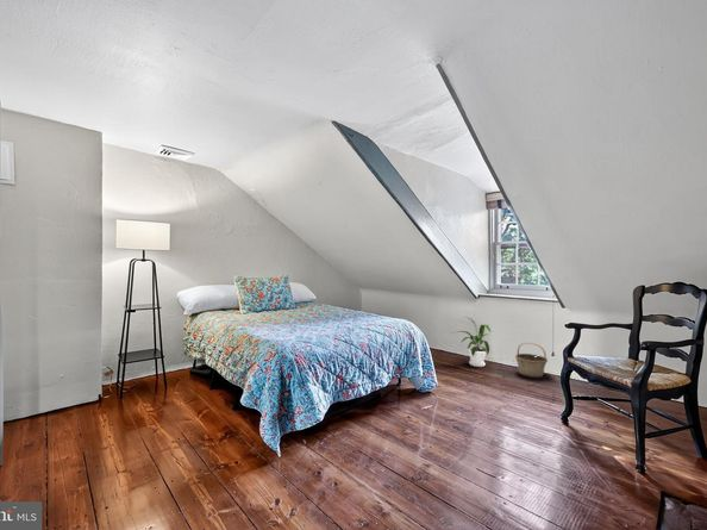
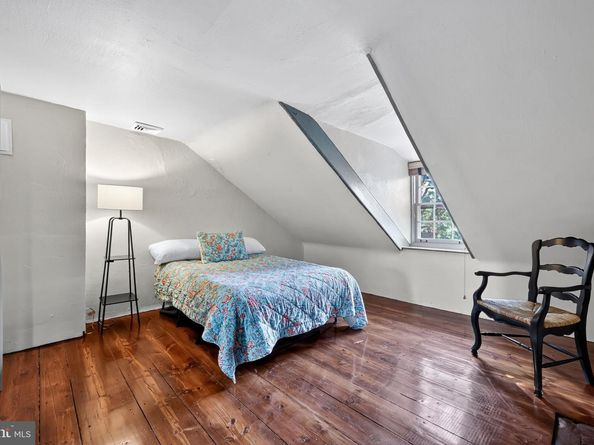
- house plant [451,316,492,368]
- basket [514,342,549,379]
